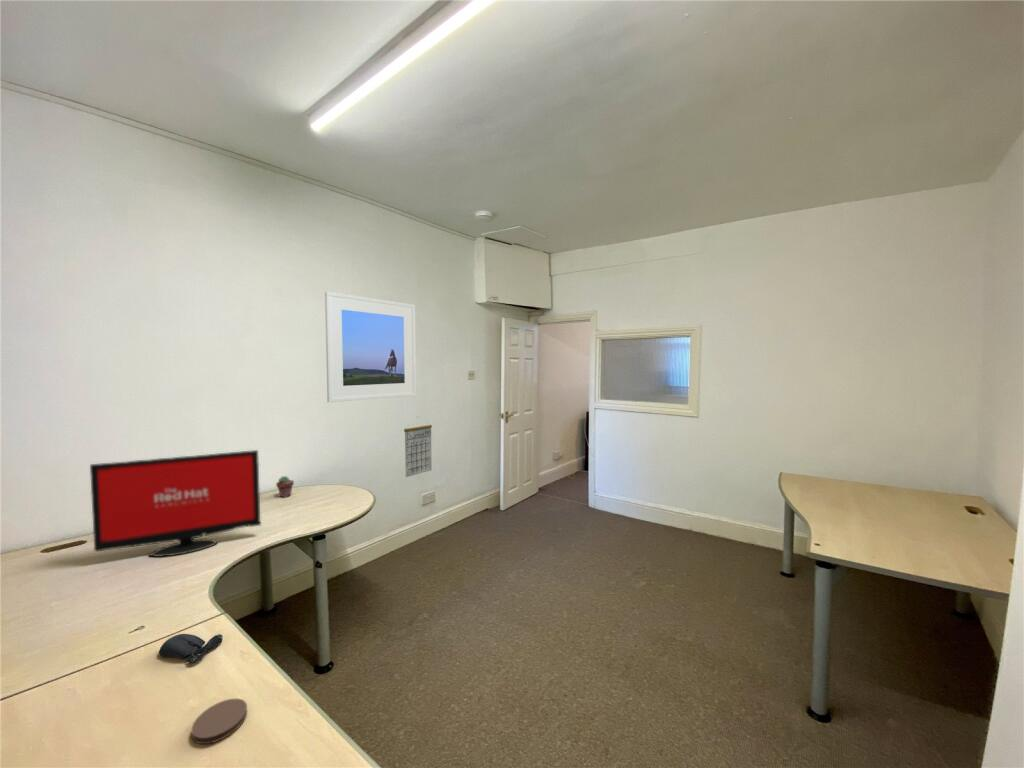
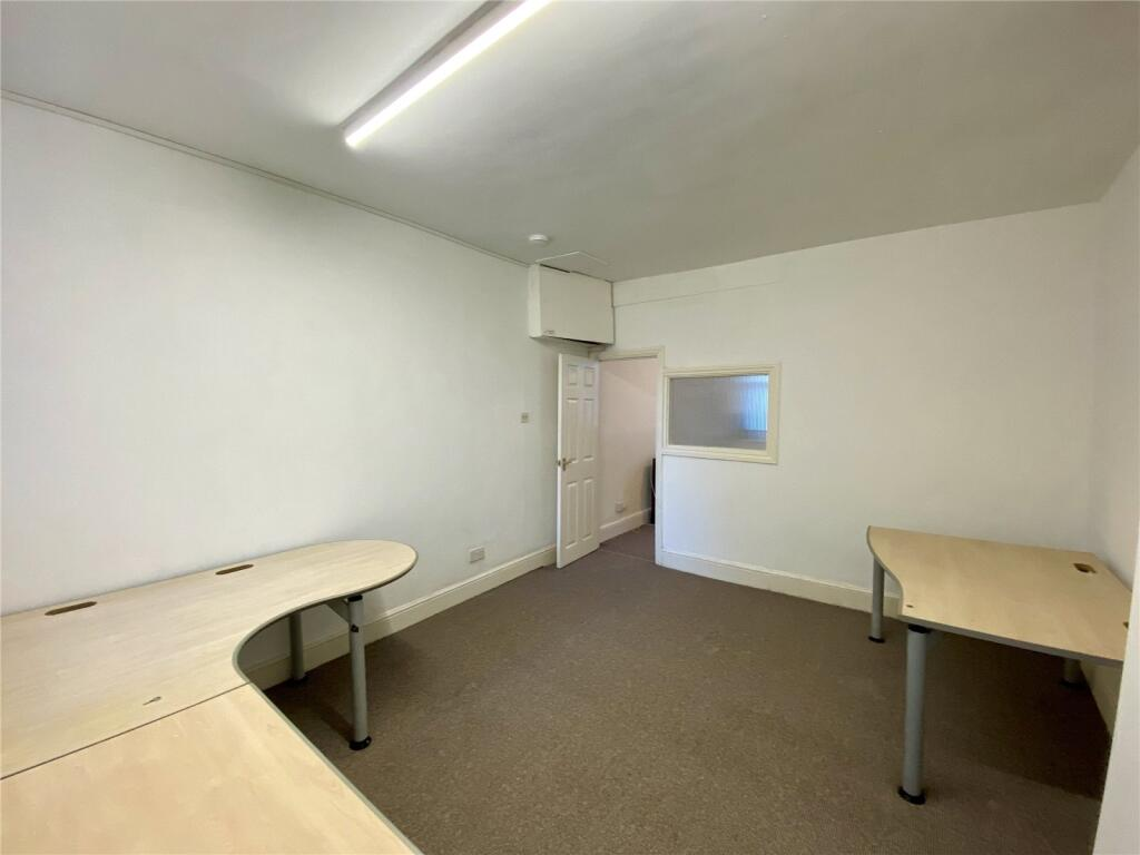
- potted succulent [275,475,295,498]
- coaster [191,697,248,745]
- computer mouse [158,632,224,665]
- computer monitor [89,449,262,558]
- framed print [324,291,417,403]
- calendar [403,415,433,478]
